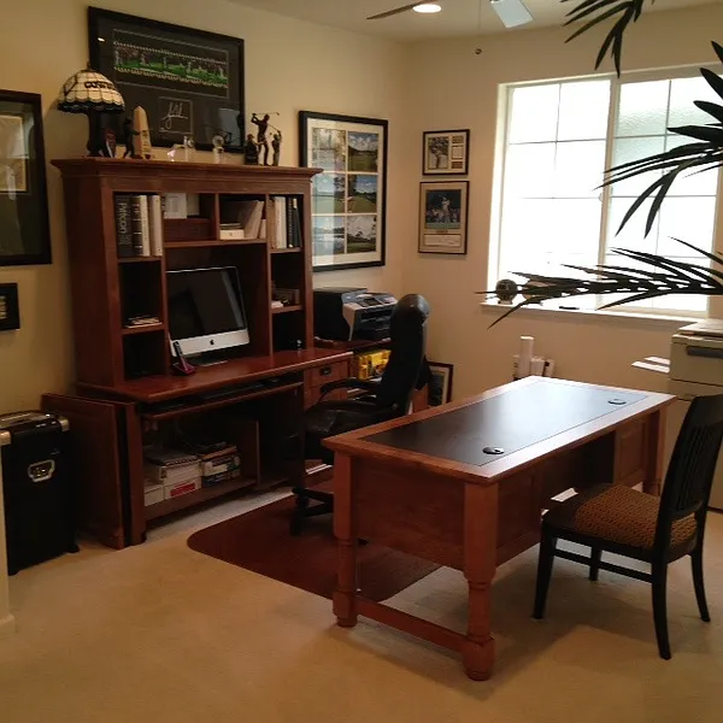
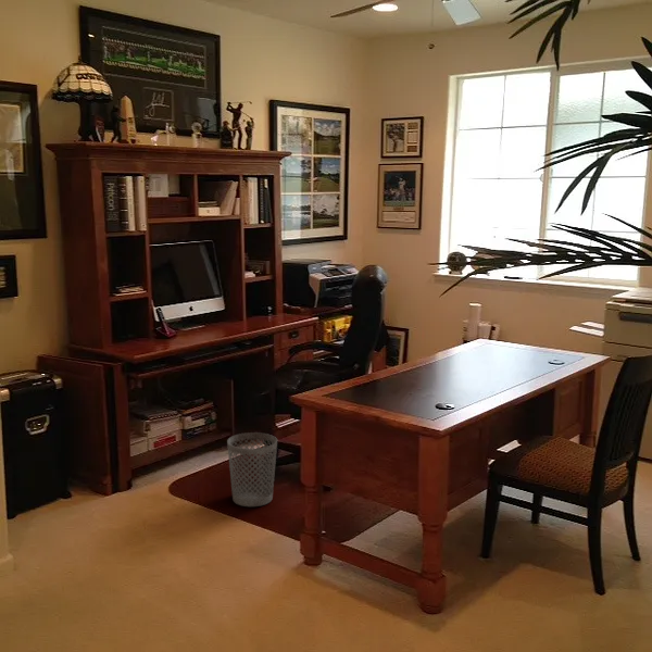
+ wastebasket [226,431,278,507]
